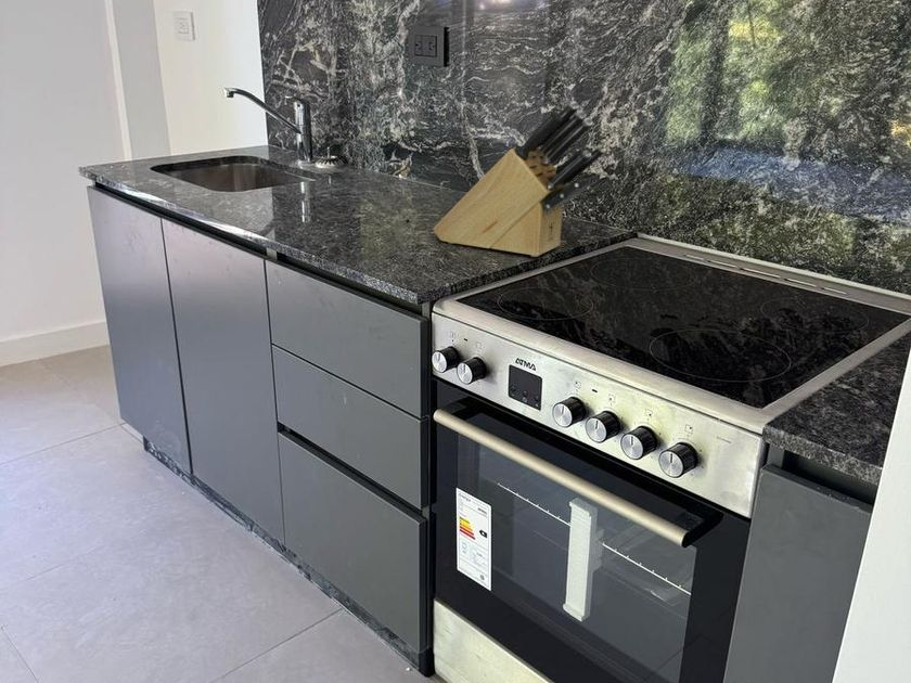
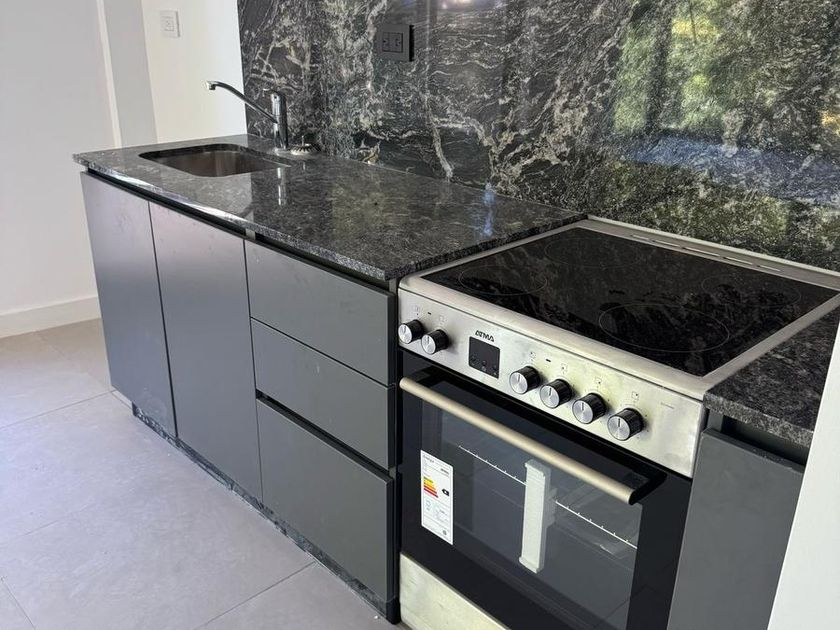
- knife block [432,100,606,258]
